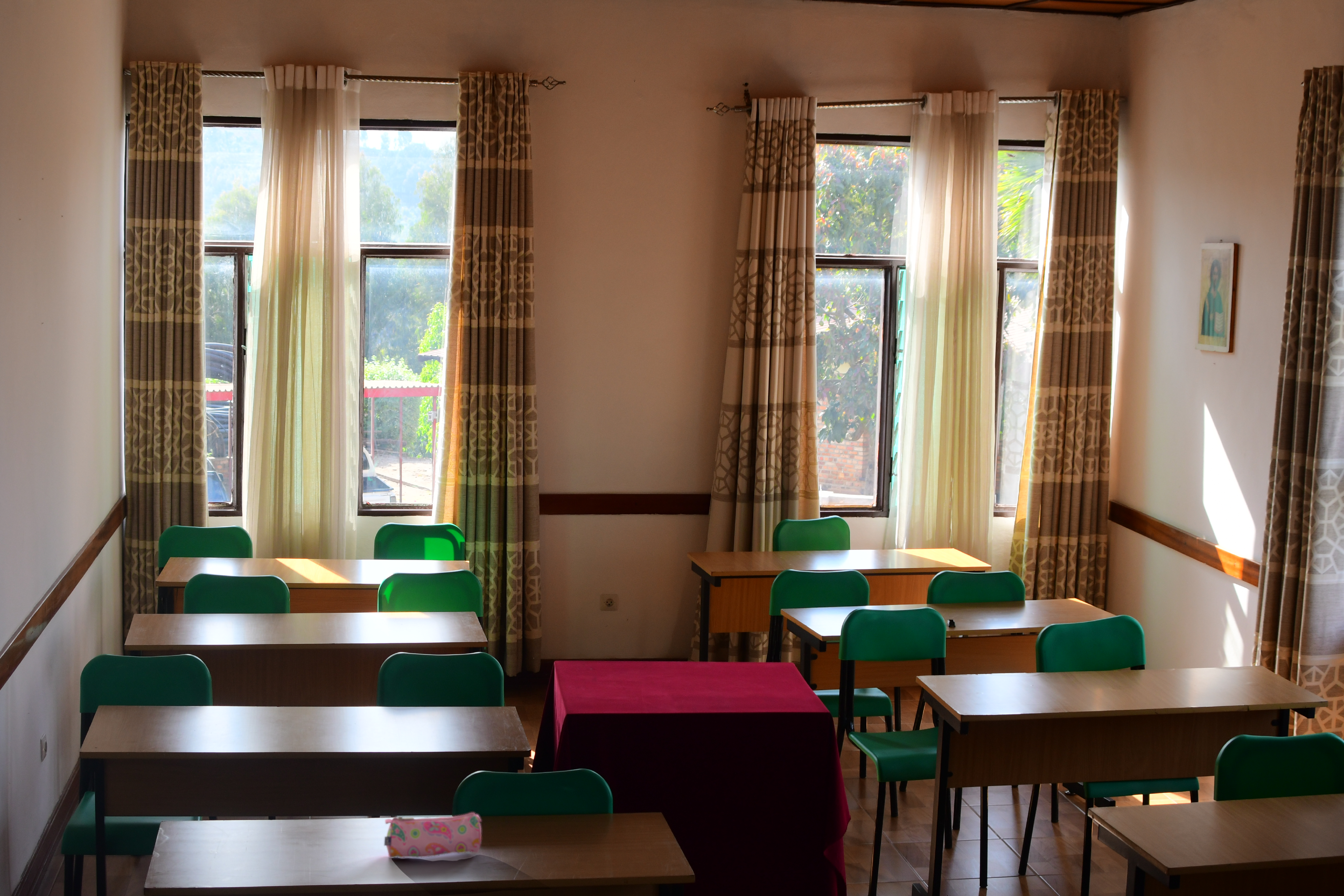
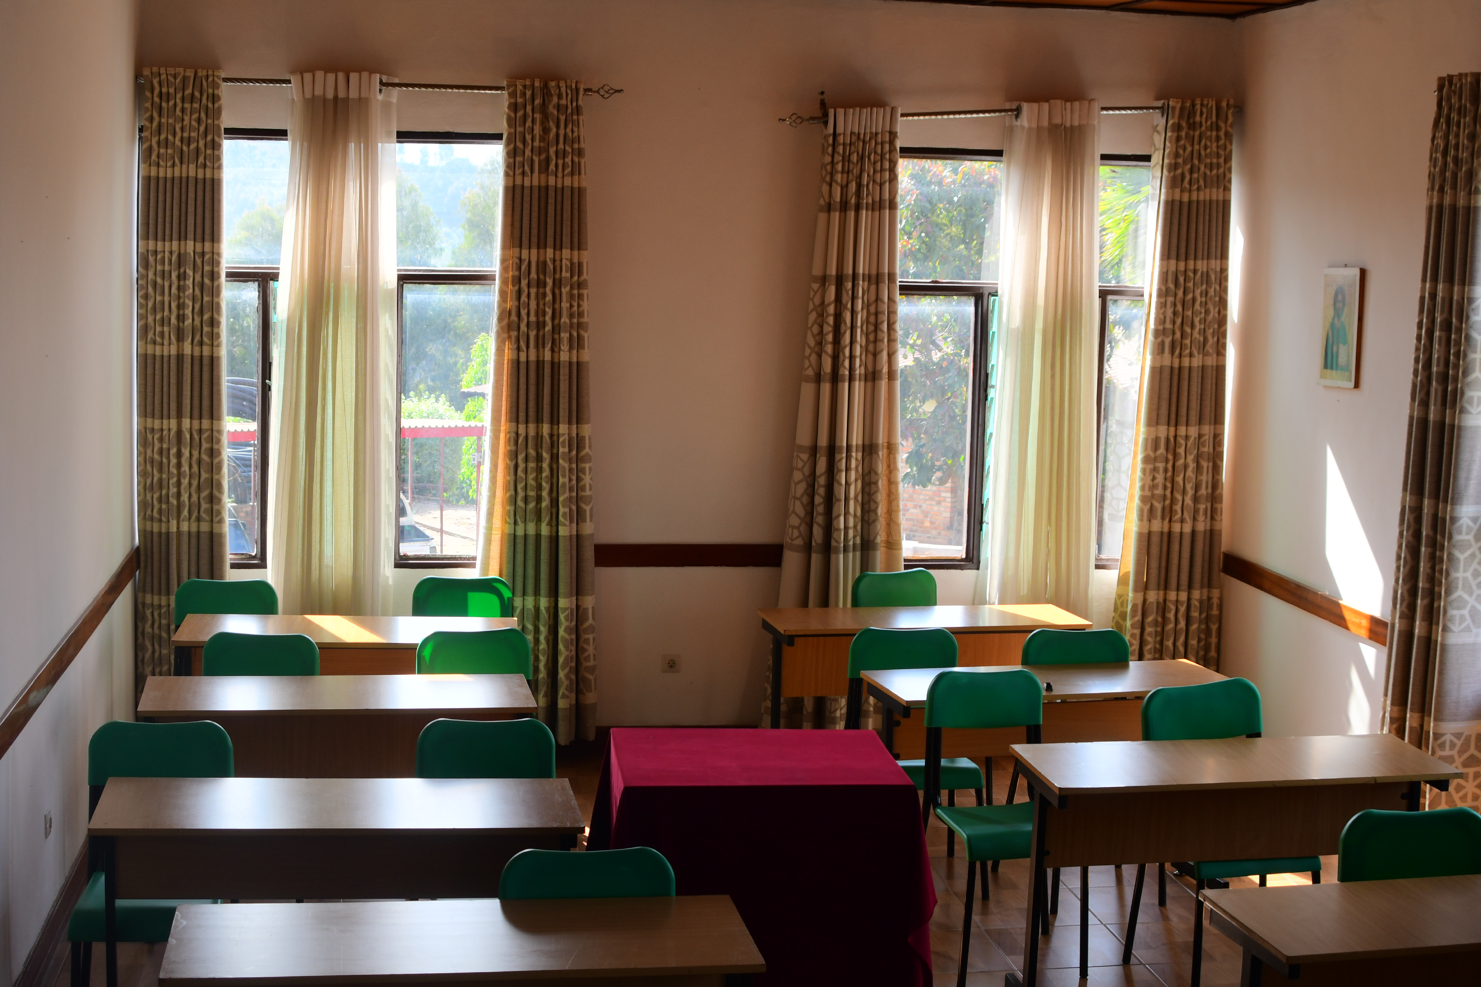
- pencil case [384,812,482,858]
